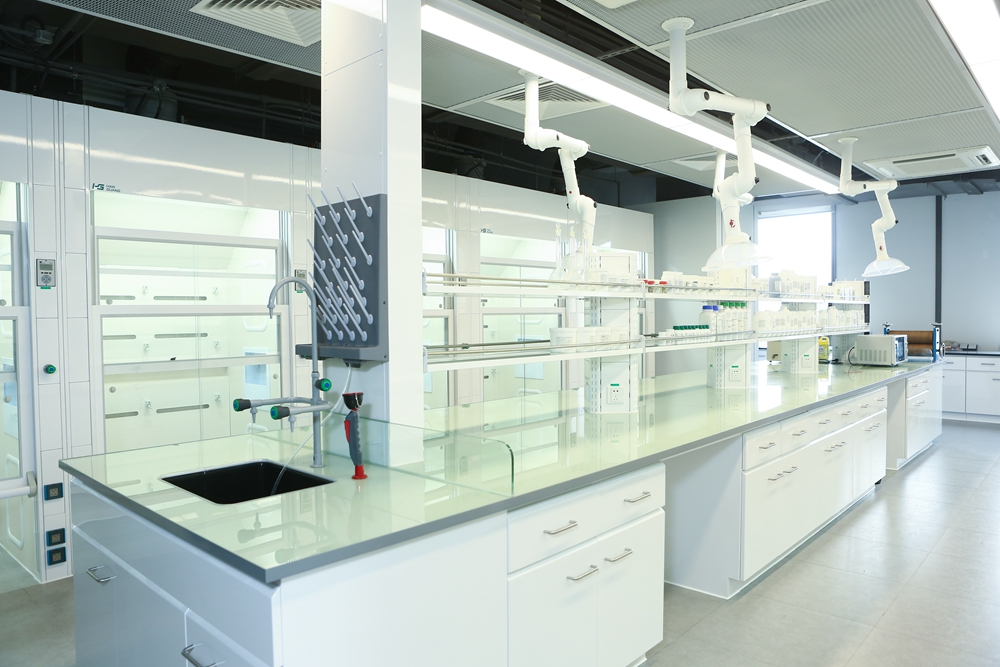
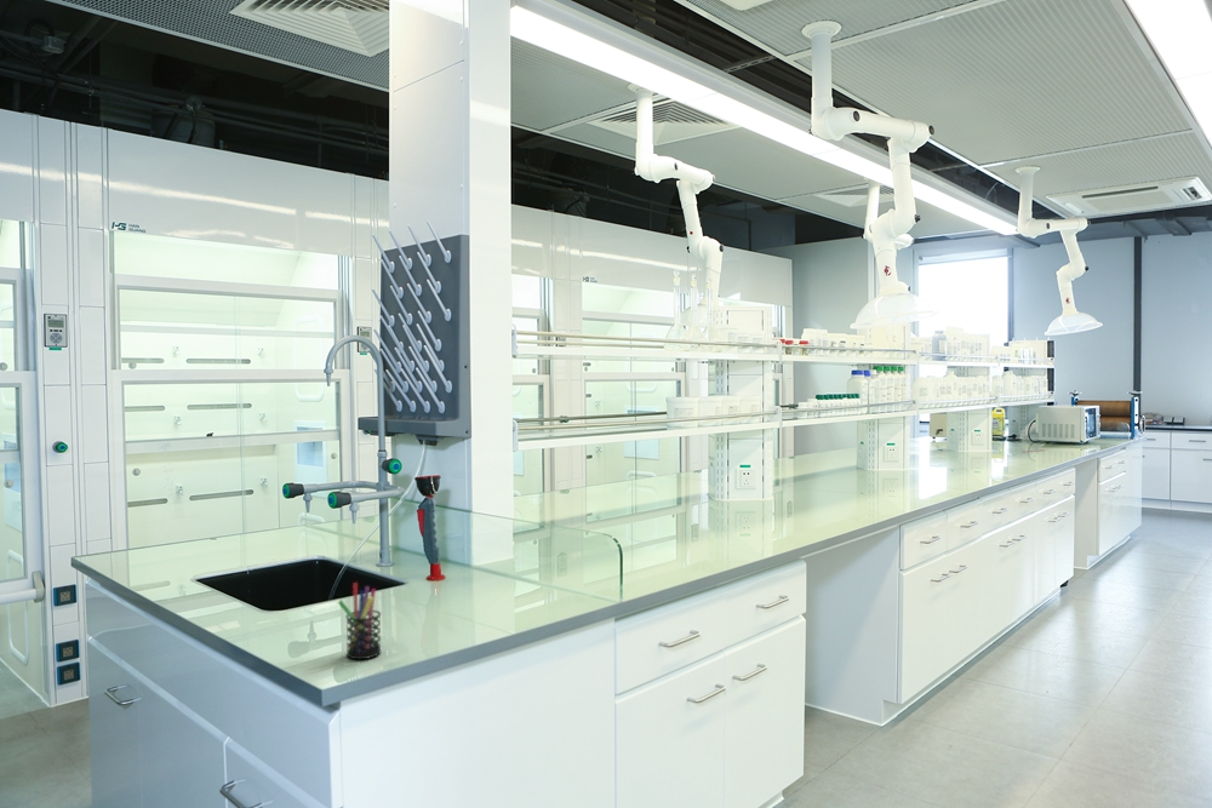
+ pen holder [337,581,383,660]
